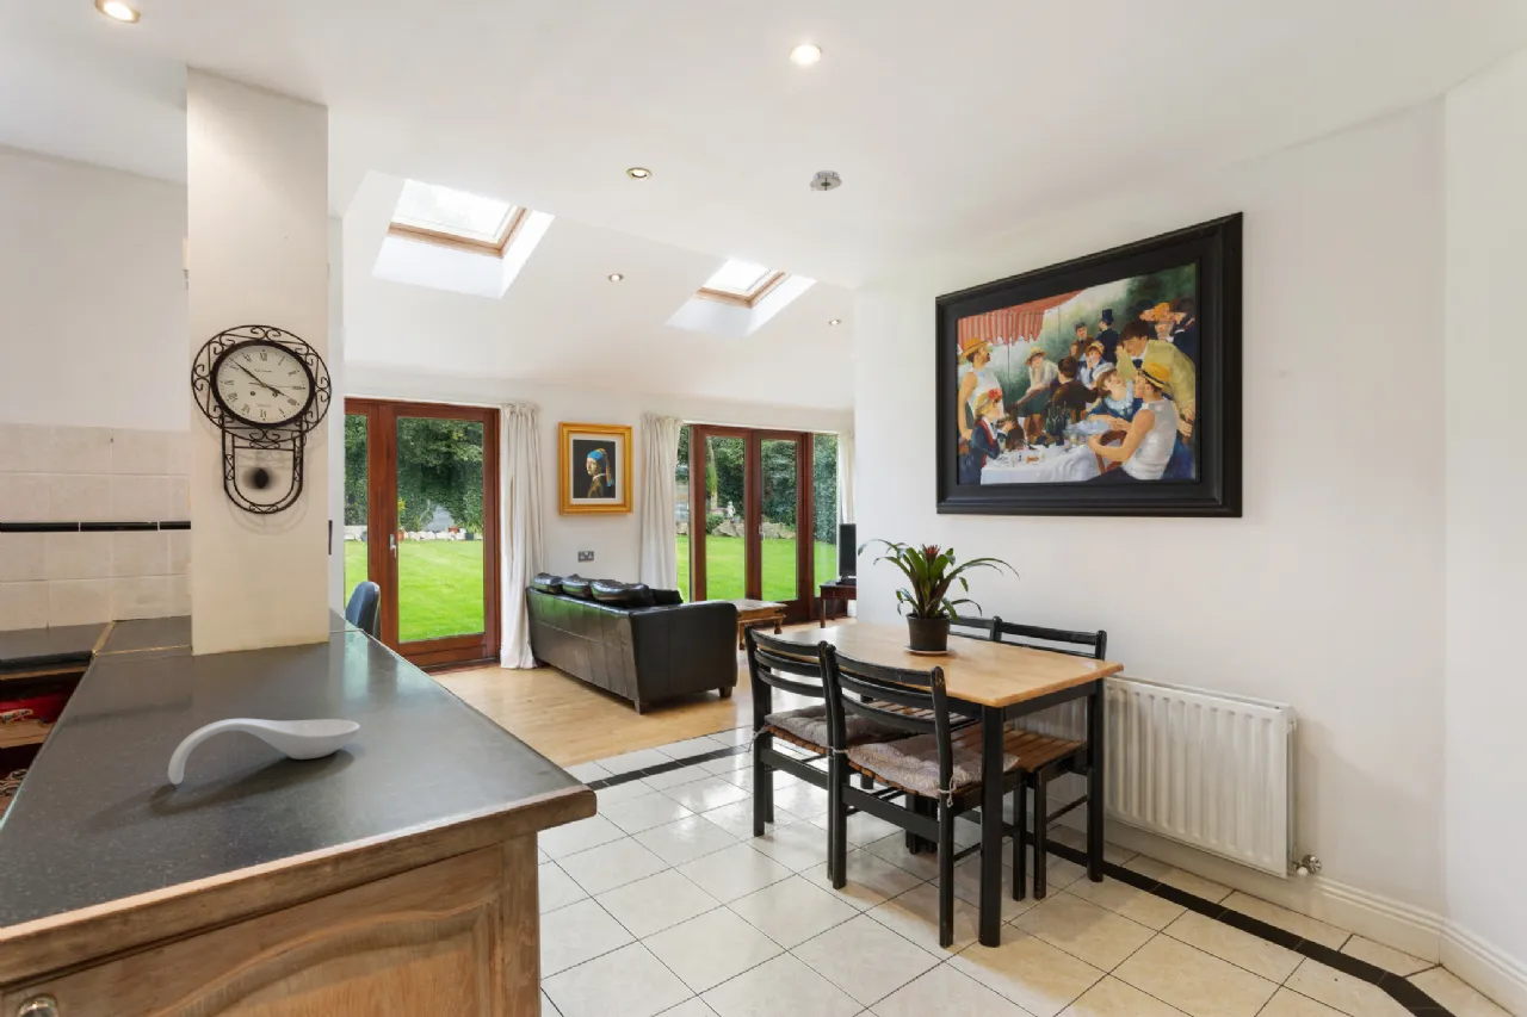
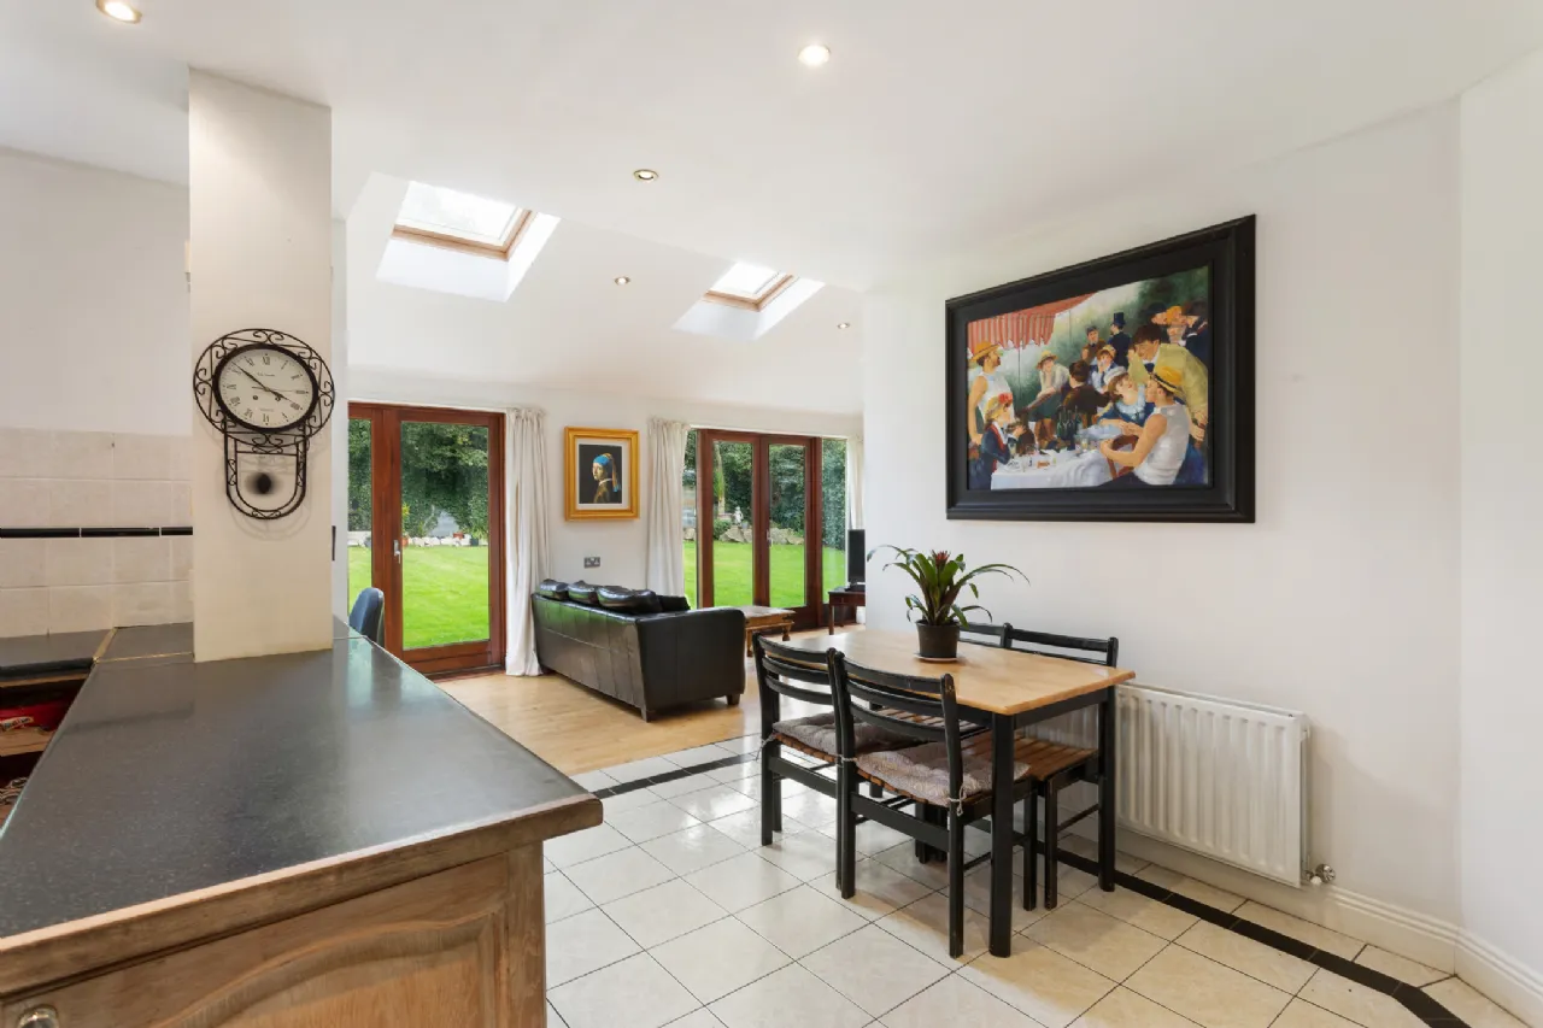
- spoon rest [167,718,361,786]
- smoke detector [809,169,843,192]
